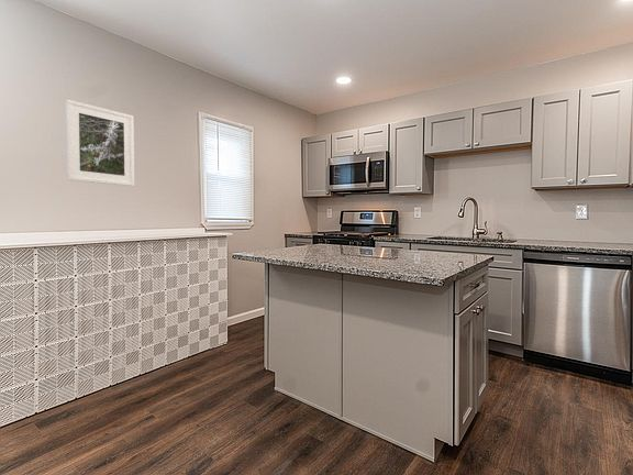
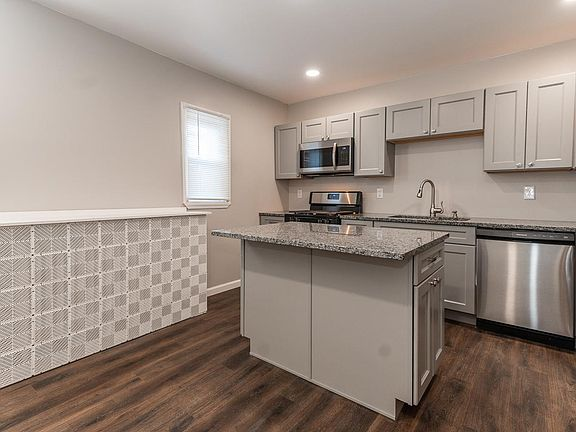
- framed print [65,99,135,187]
